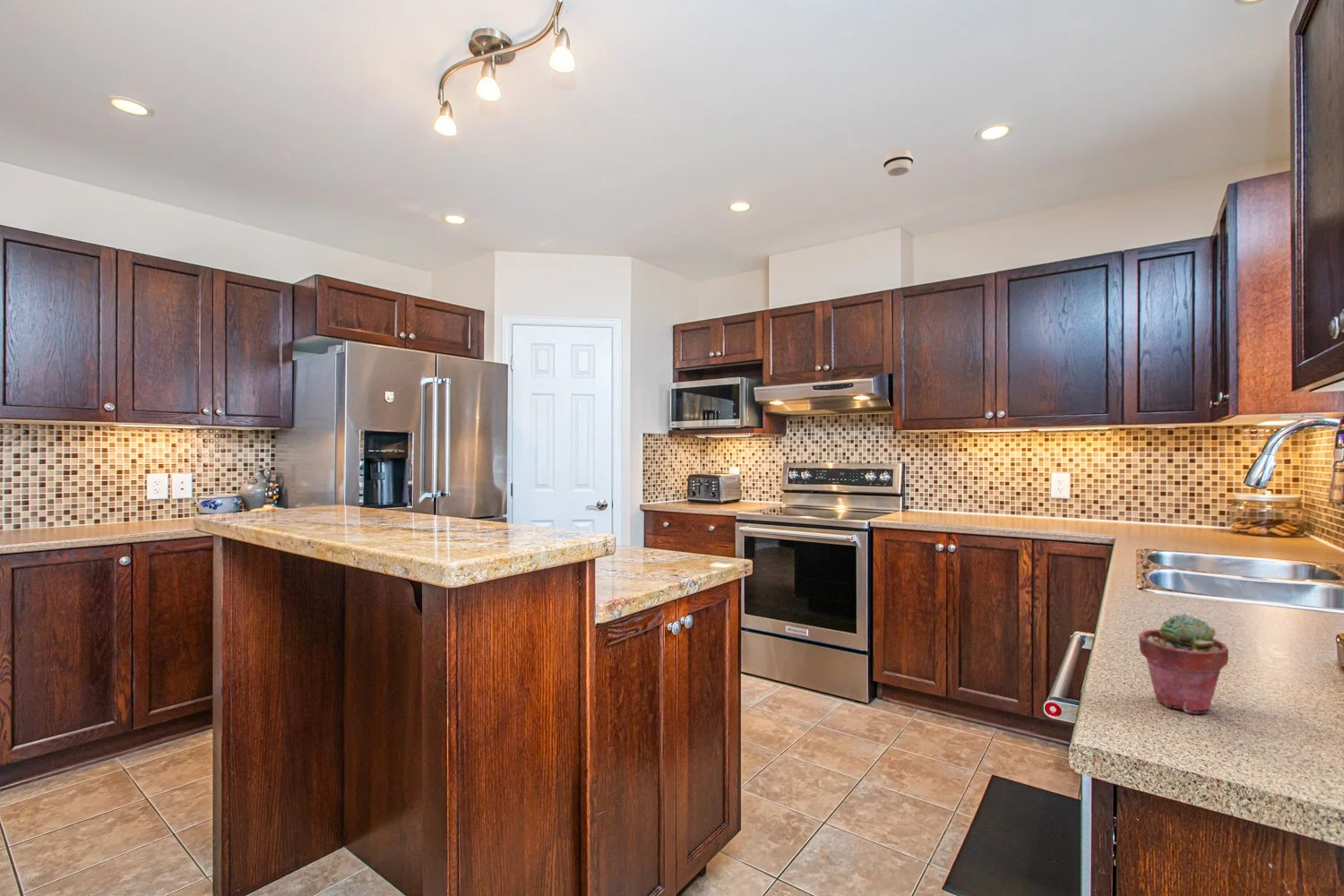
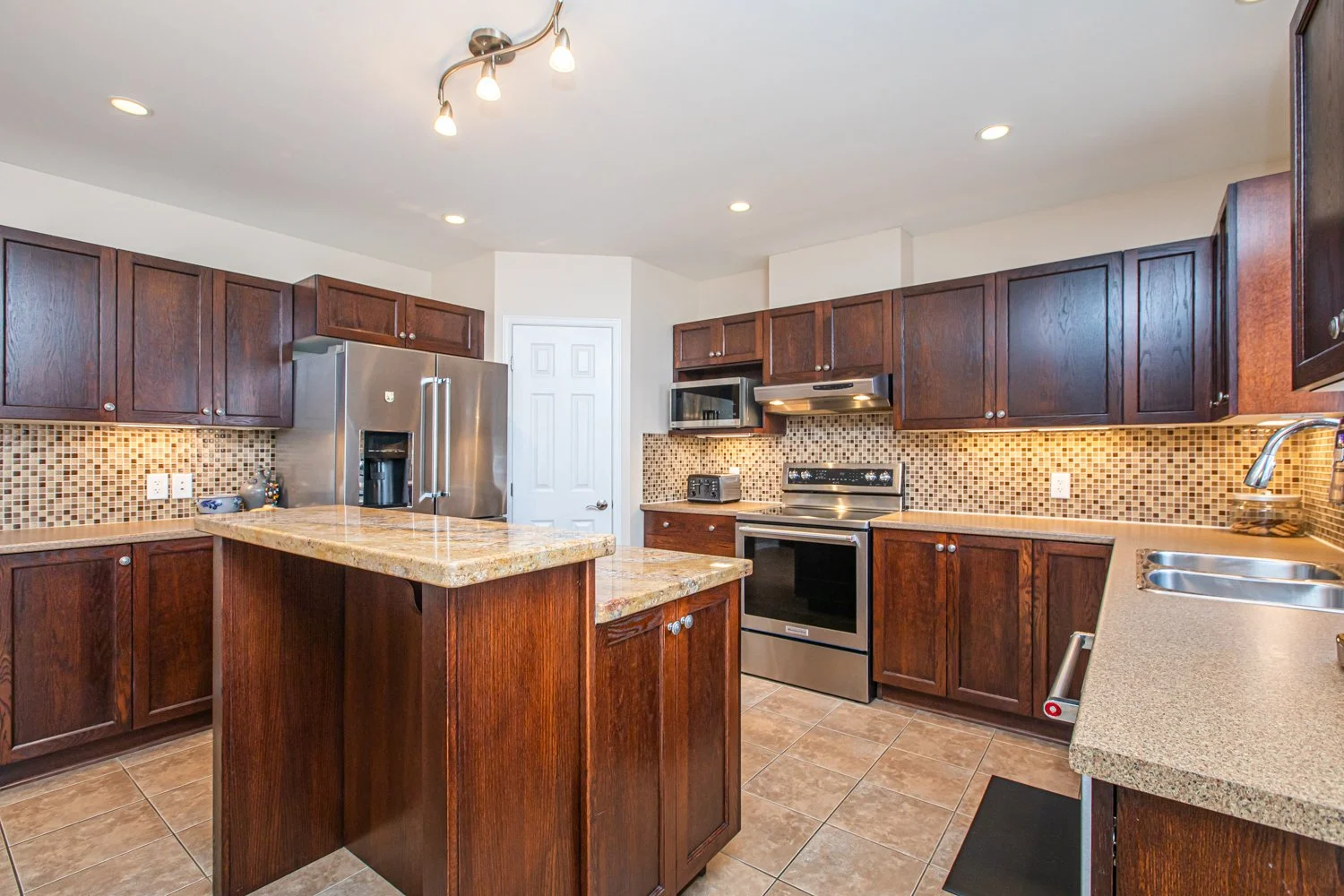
- potted succulent [1138,613,1229,714]
- smoke detector [883,149,915,177]
